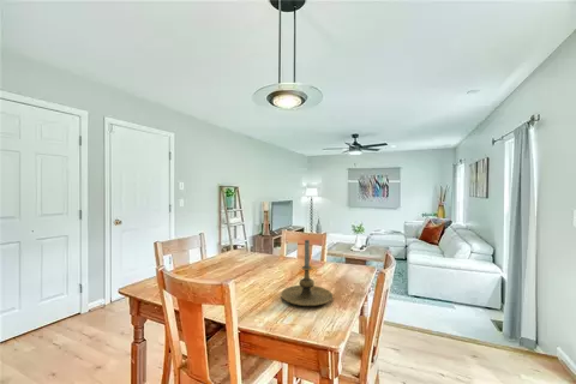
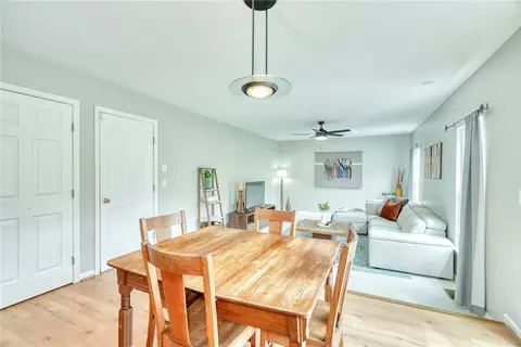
- candle holder [280,239,334,307]
